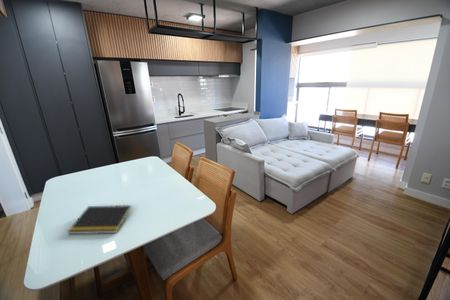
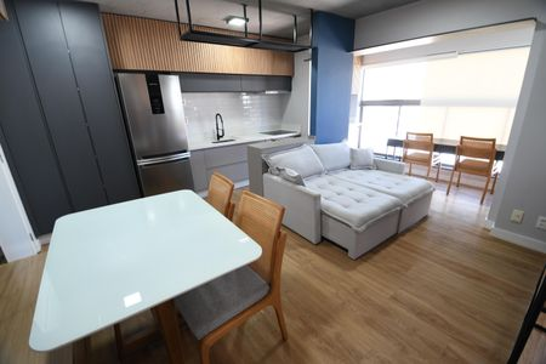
- notepad [66,204,132,235]
